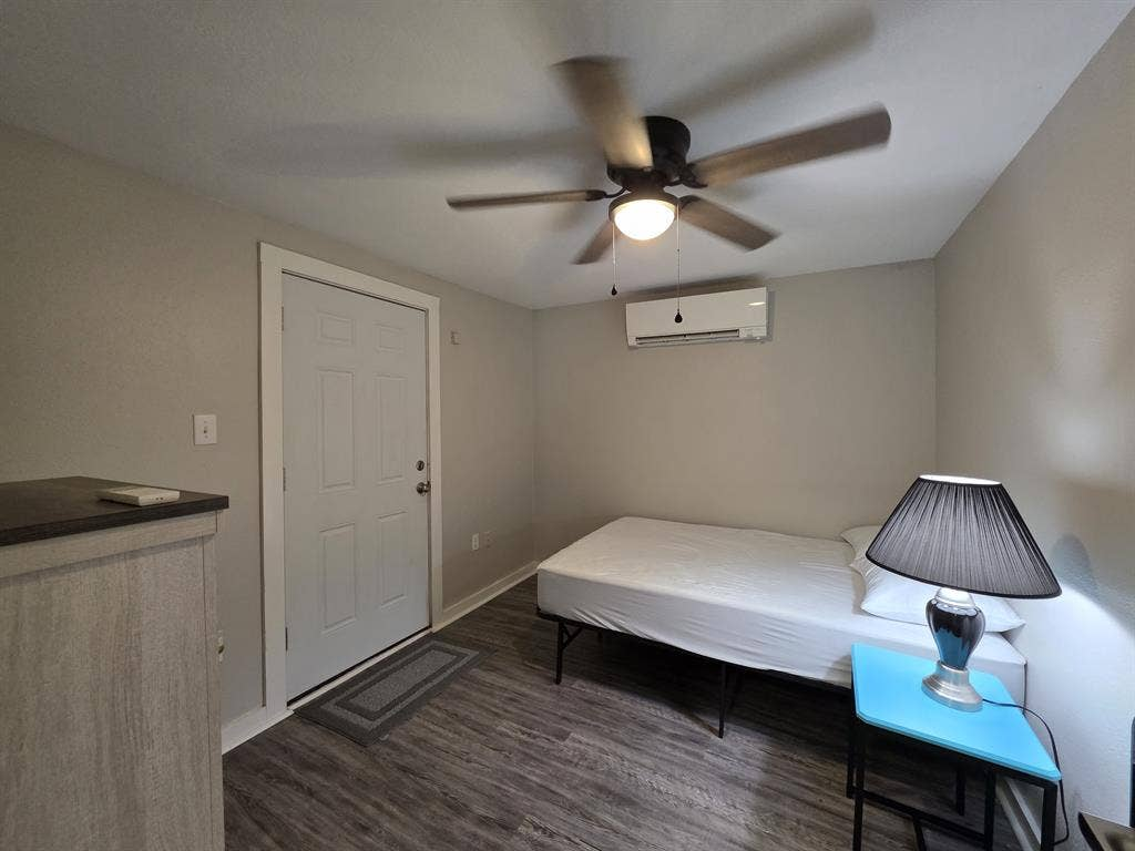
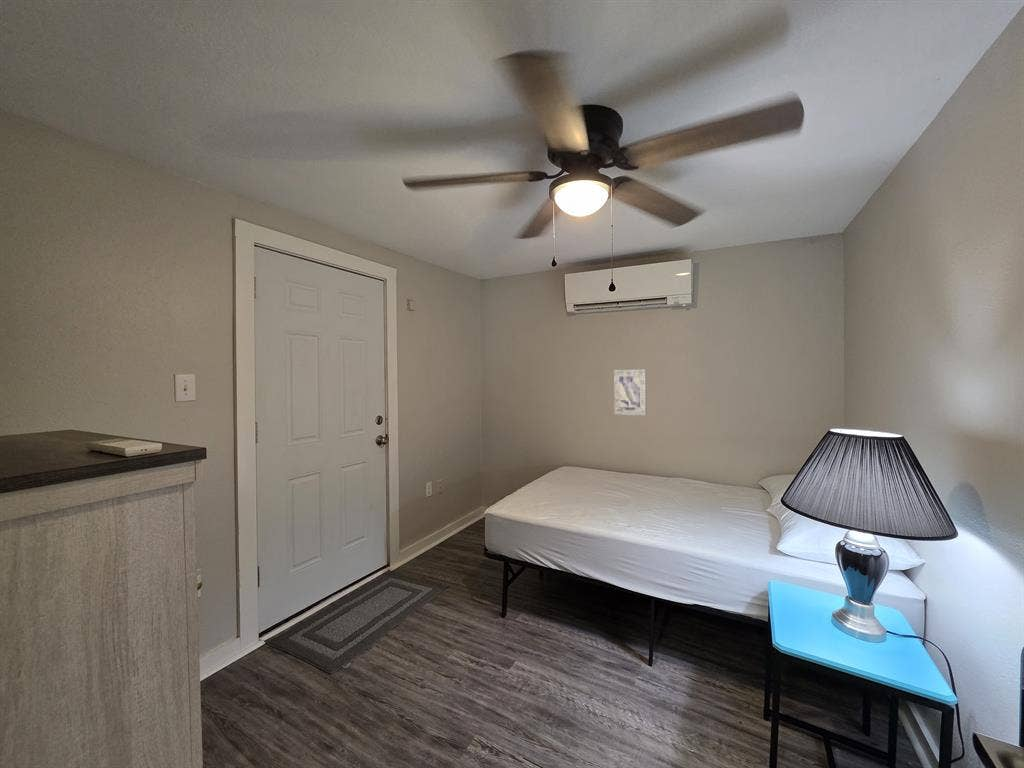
+ wall art [613,369,647,416]
